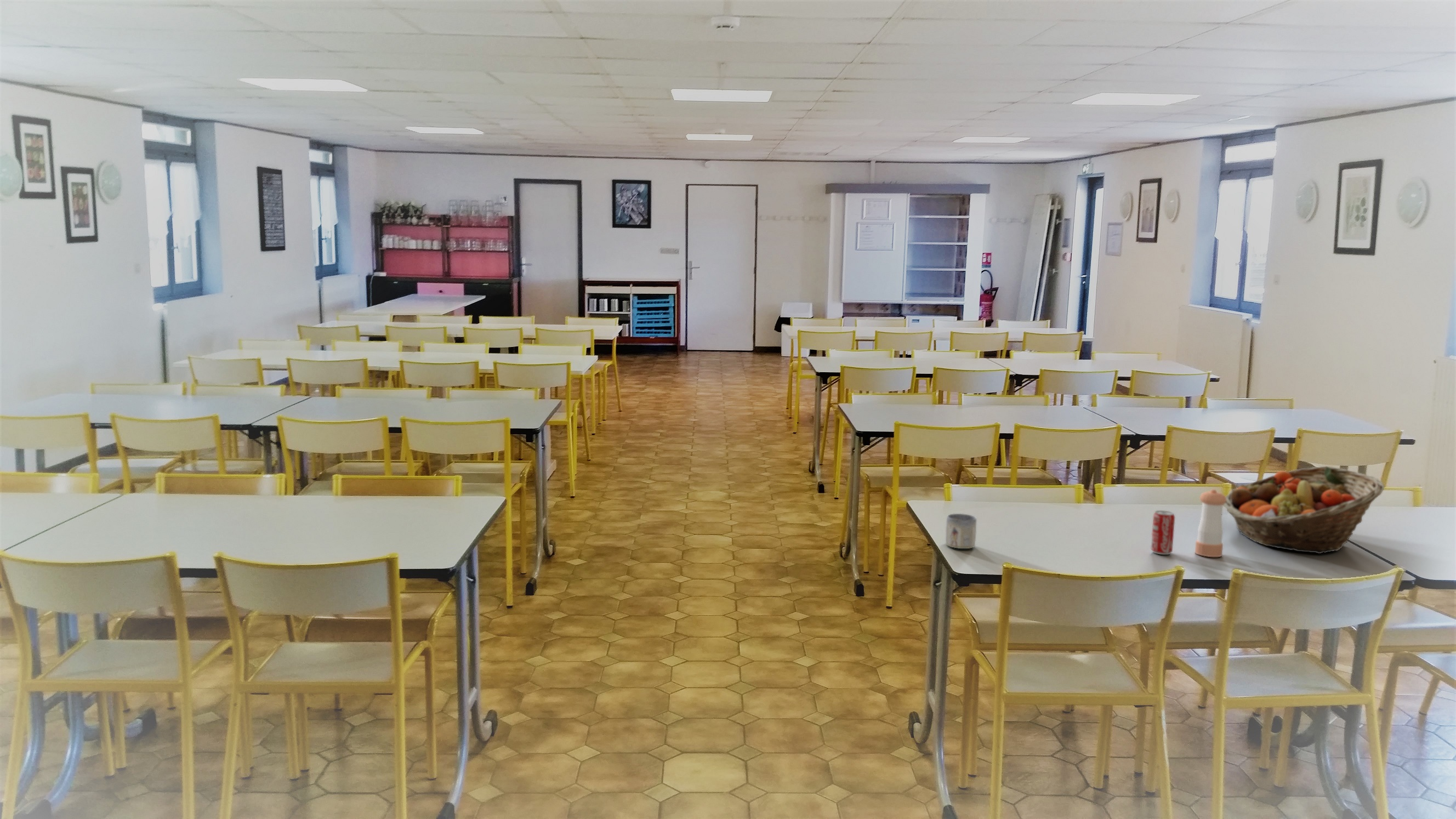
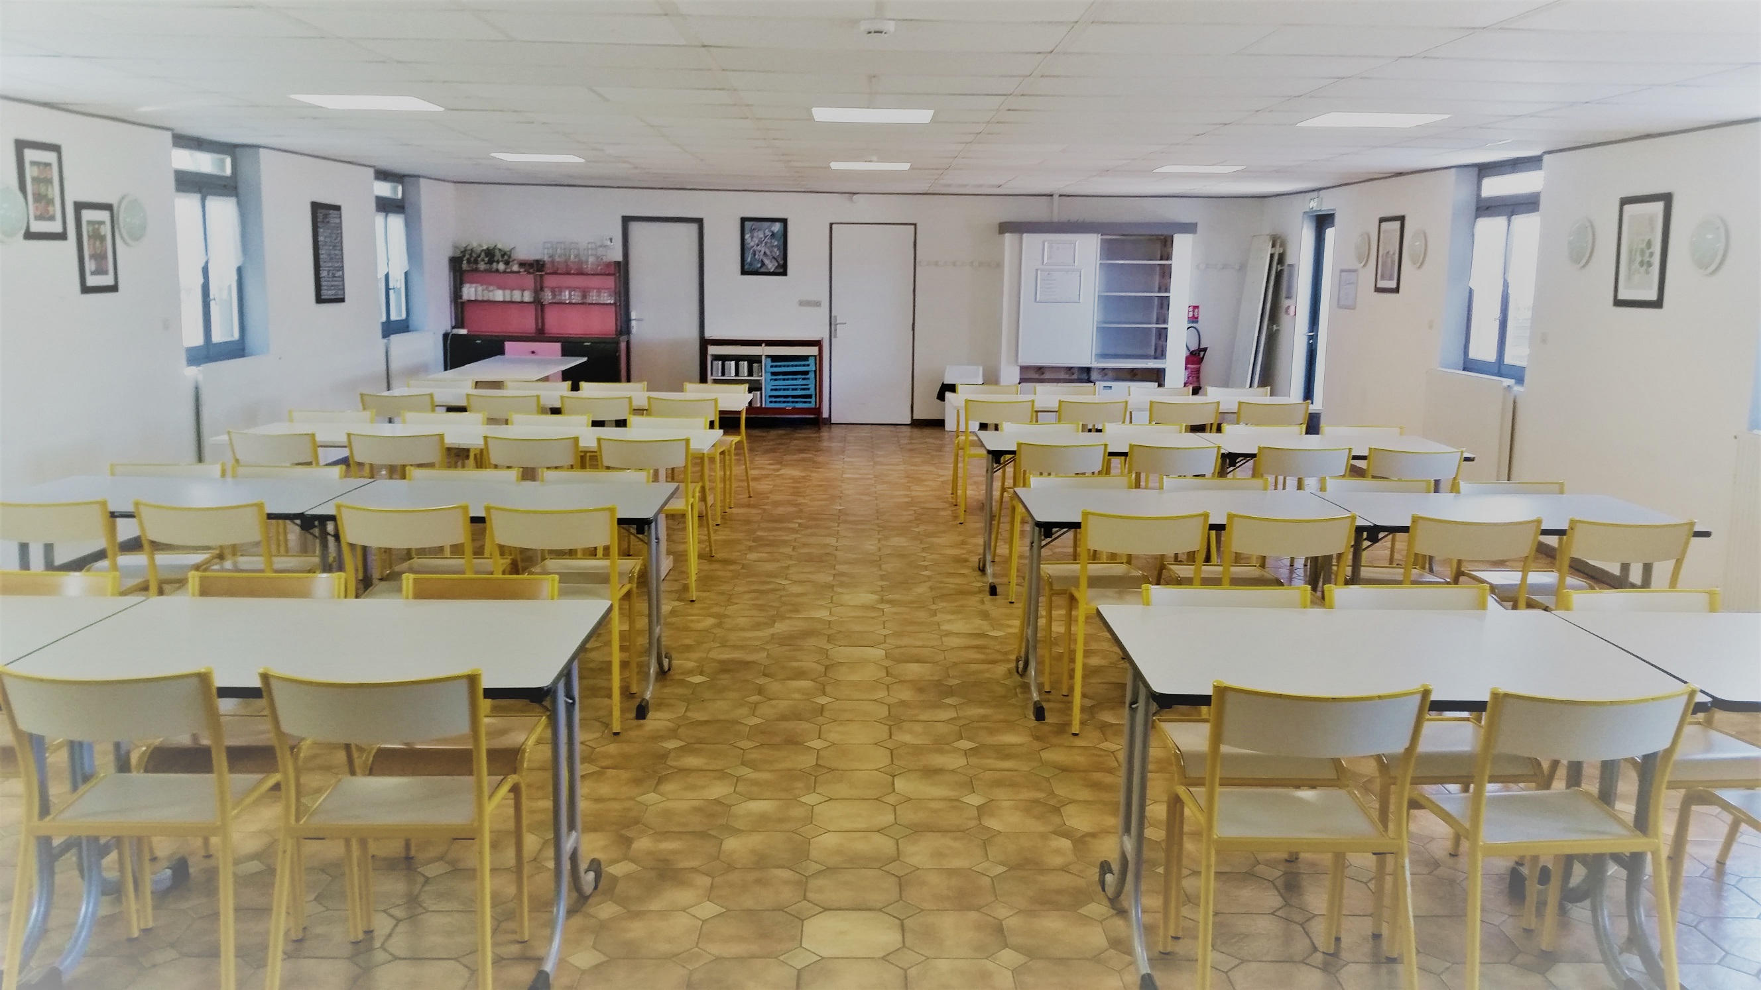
- pepper shaker [1195,489,1226,558]
- fruit basket [1222,466,1385,554]
- beverage can [1150,510,1175,555]
- mug [945,513,977,549]
